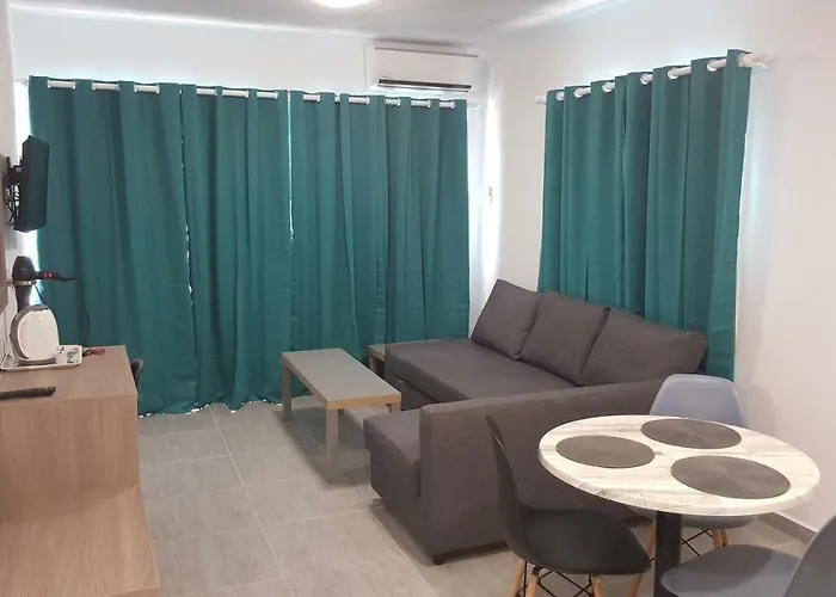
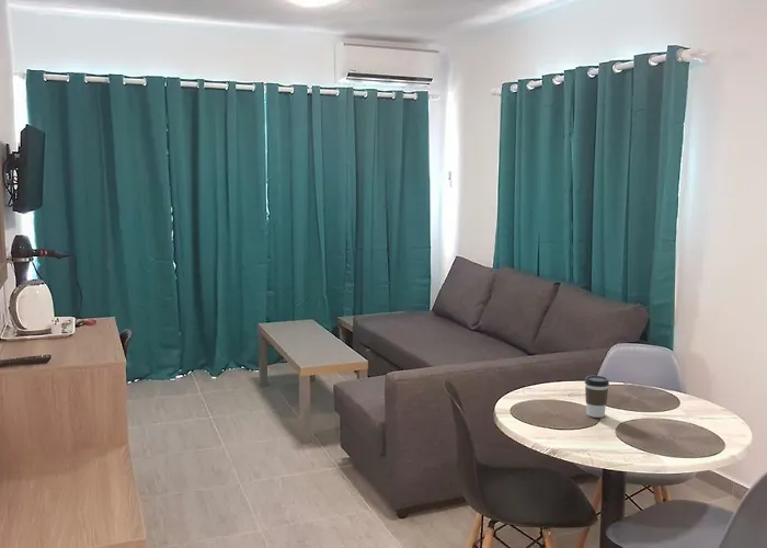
+ coffee cup [584,375,610,419]
